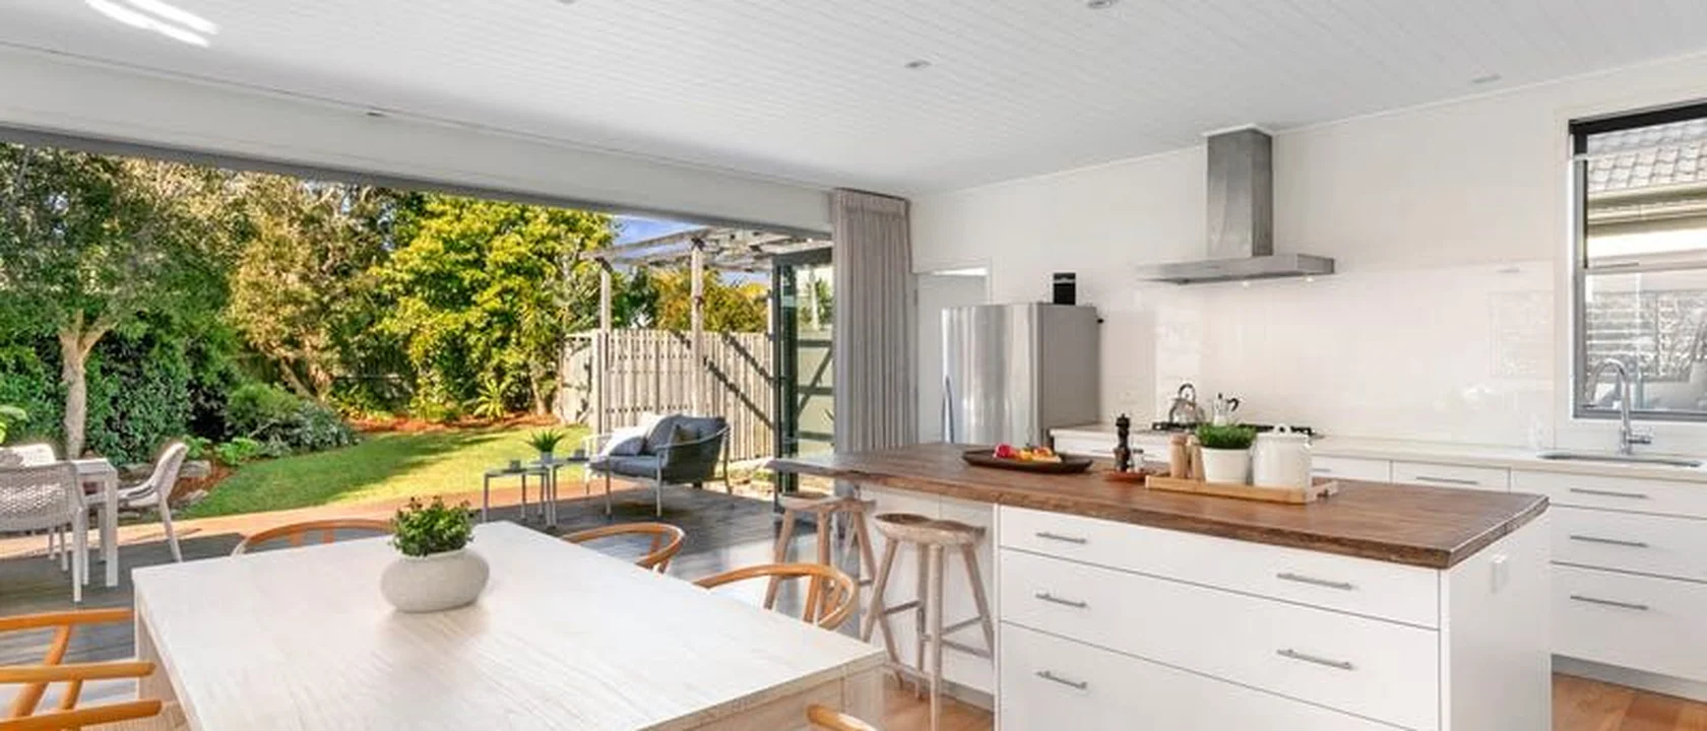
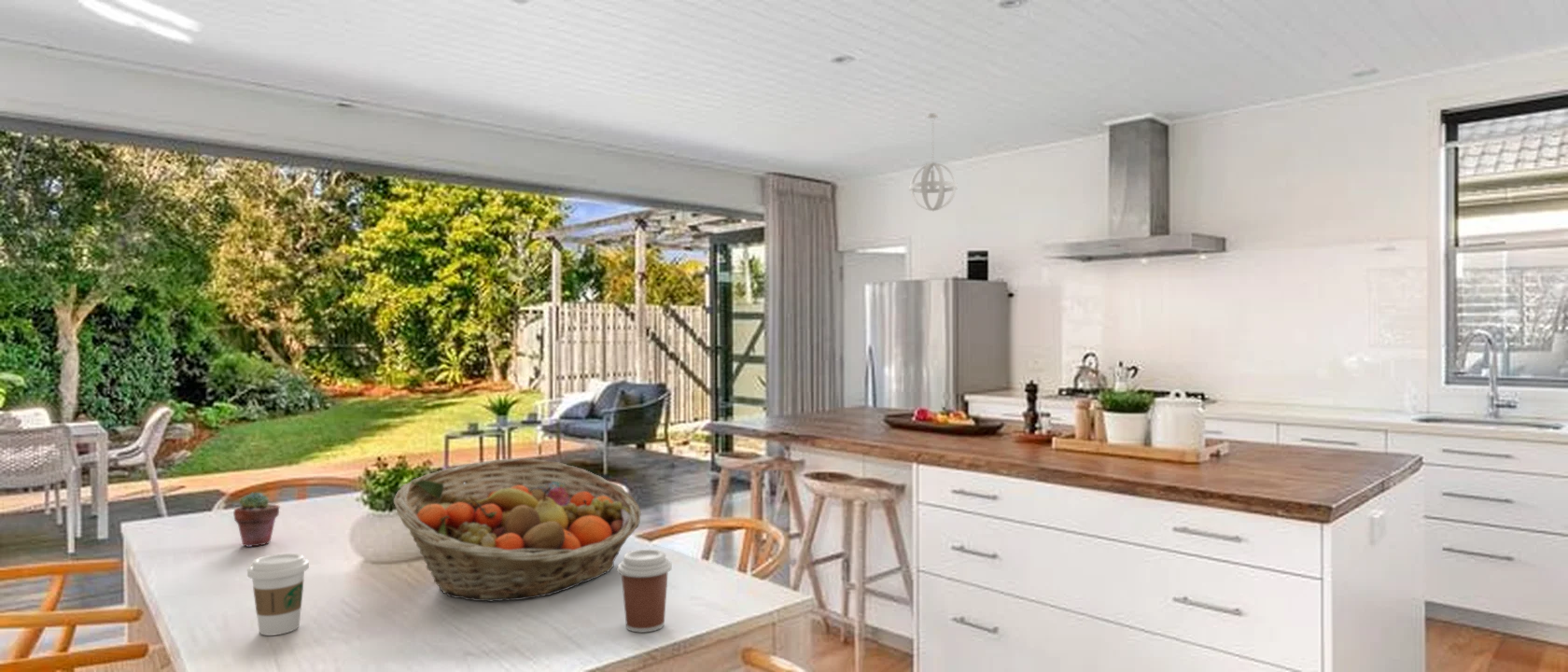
+ potted succulent [232,491,280,548]
+ pendant light [908,112,959,212]
+ fruit basket [393,457,642,602]
+ coffee cup [246,553,310,637]
+ coffee cup [616,548,673,634]
